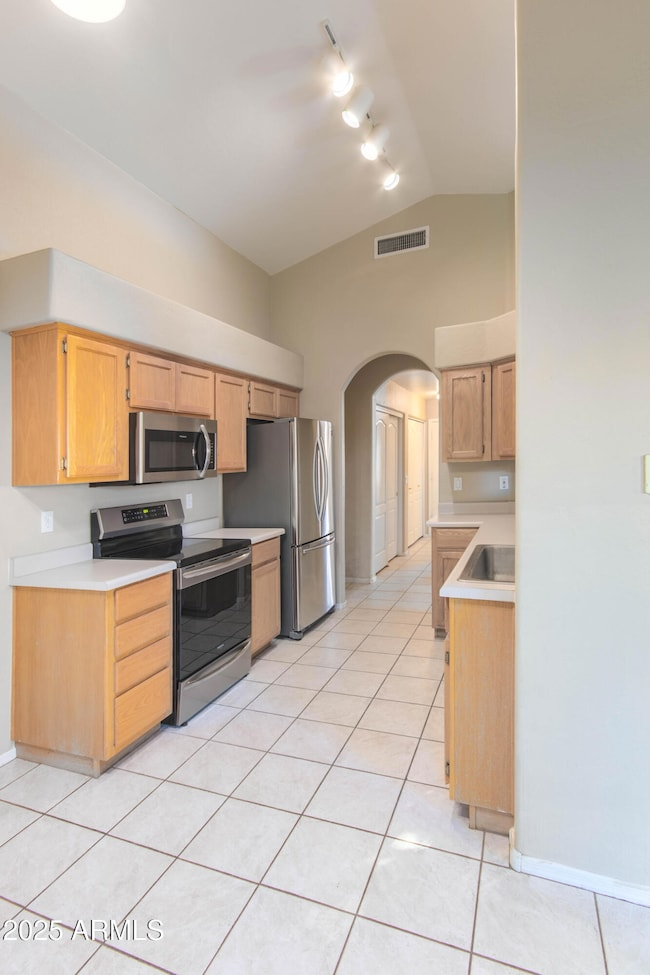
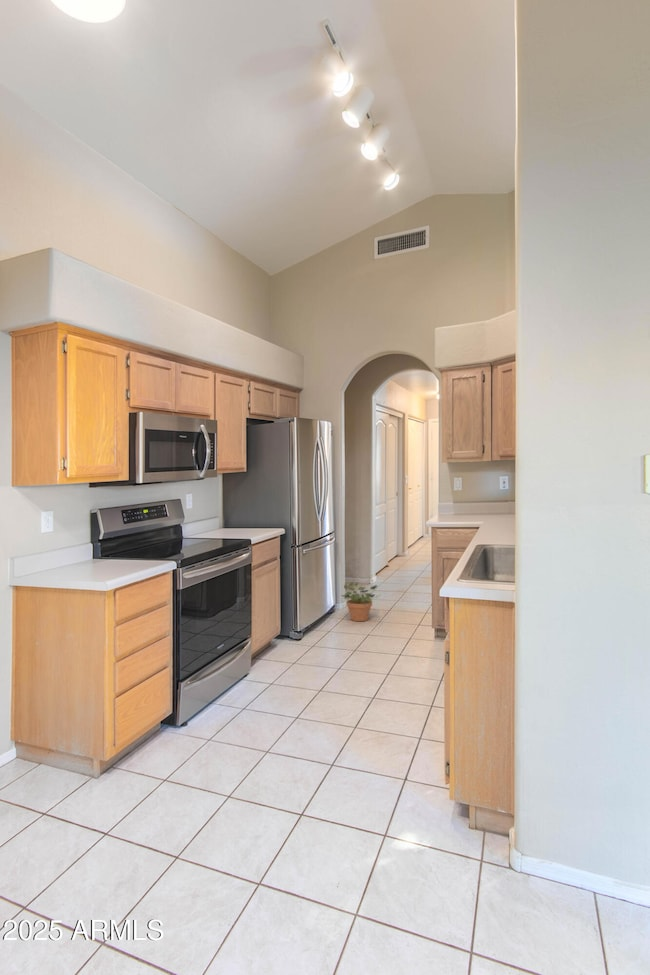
+ potted plant [340,581,380,622]
